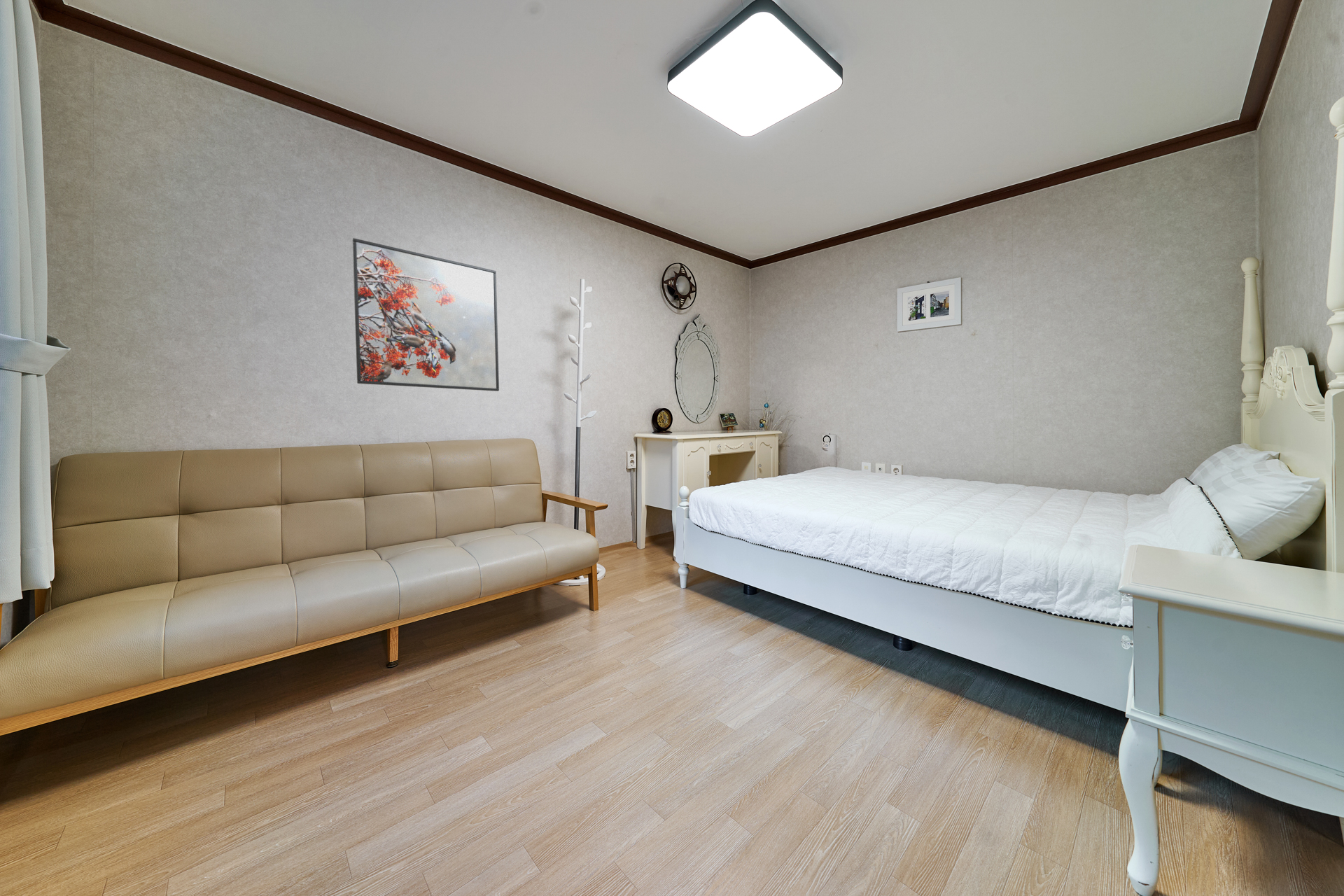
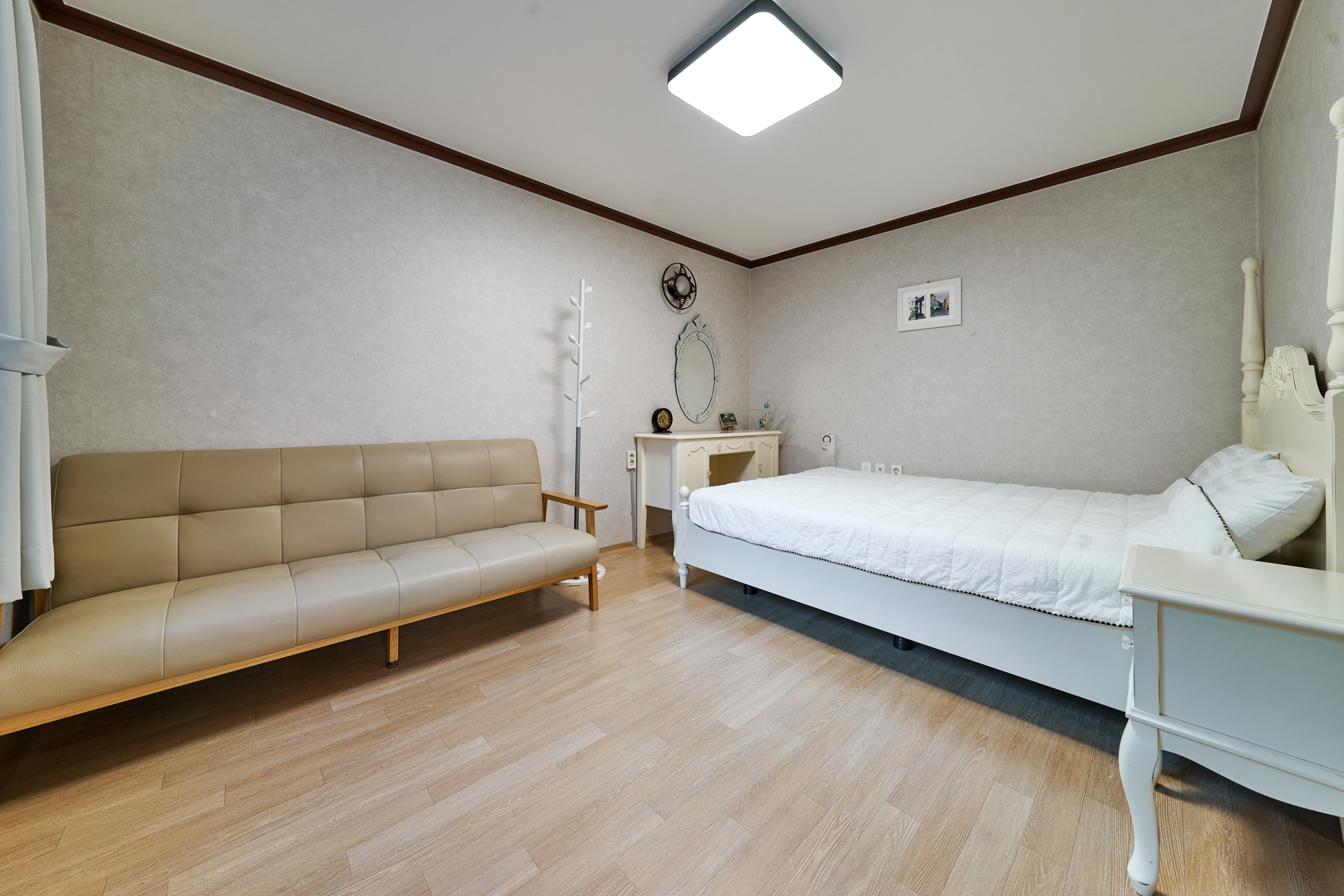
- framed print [351,237,500,392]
